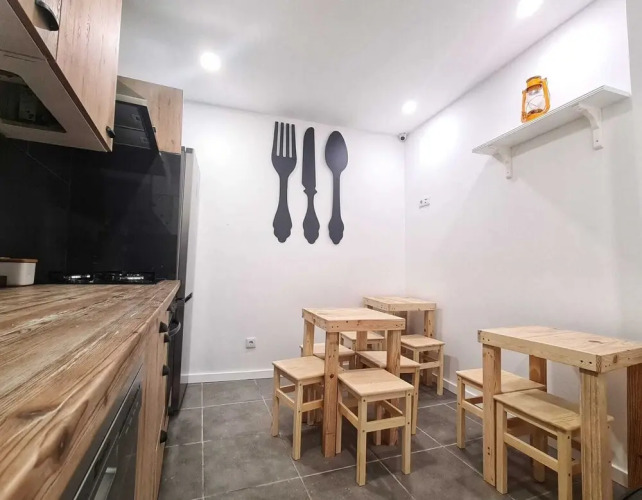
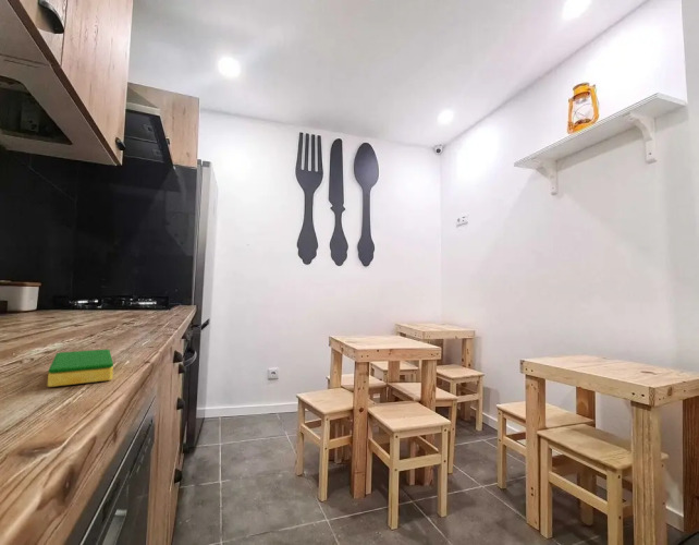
+ dish sponge [47,349,114,388]
